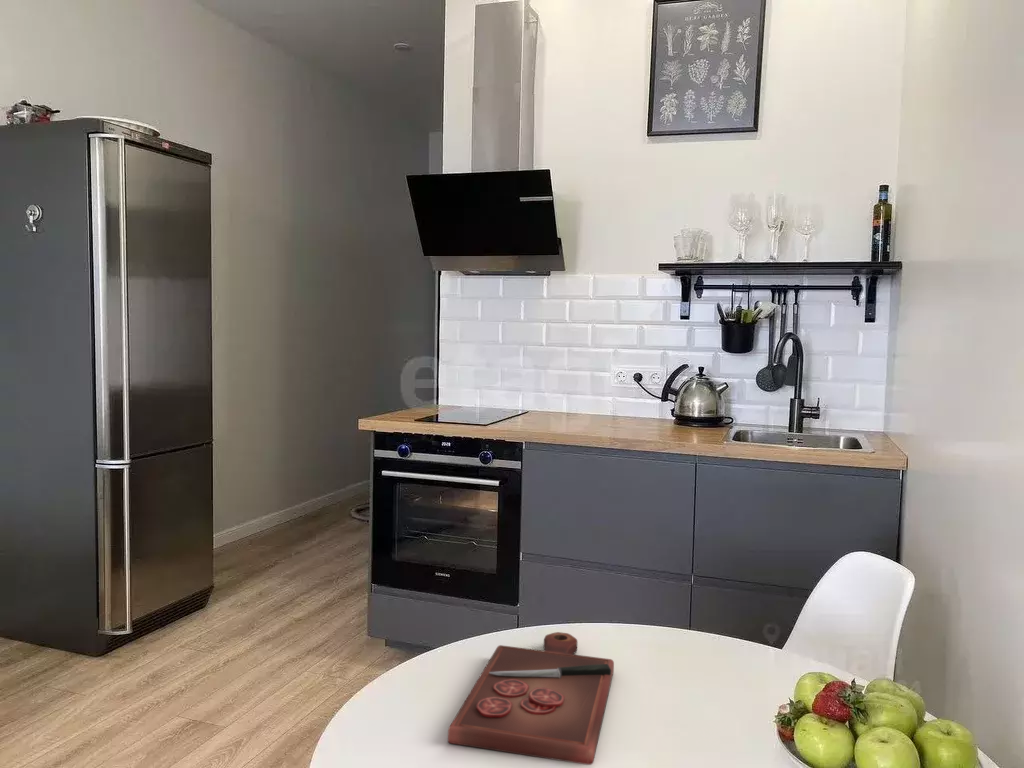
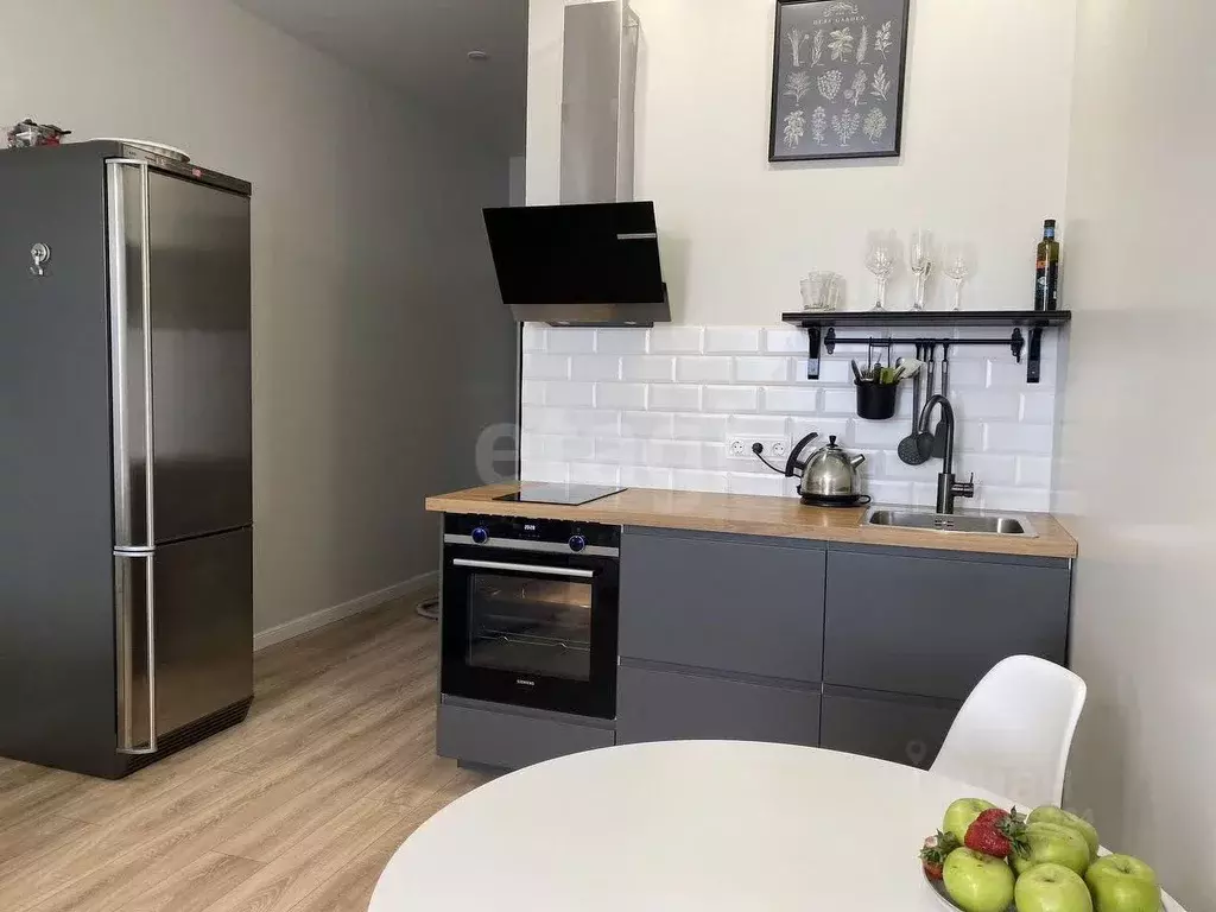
- cutting board [447,631,615,766]
